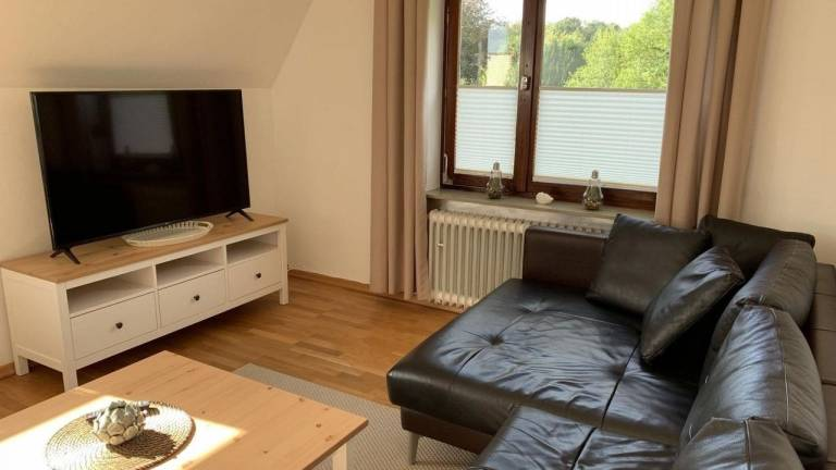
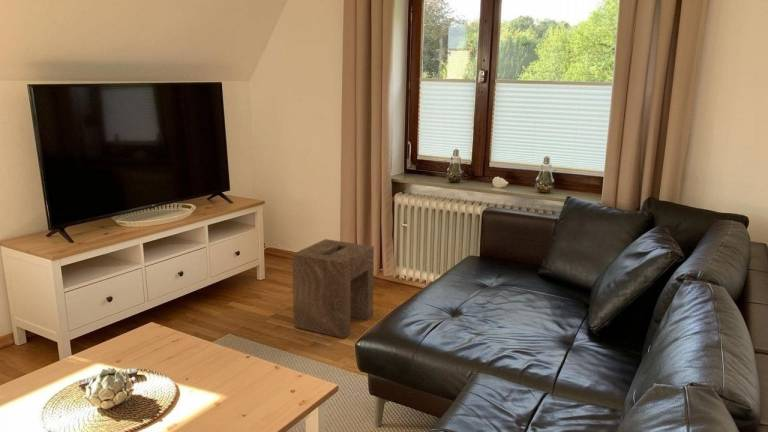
+ stool [291,238,375,339]
